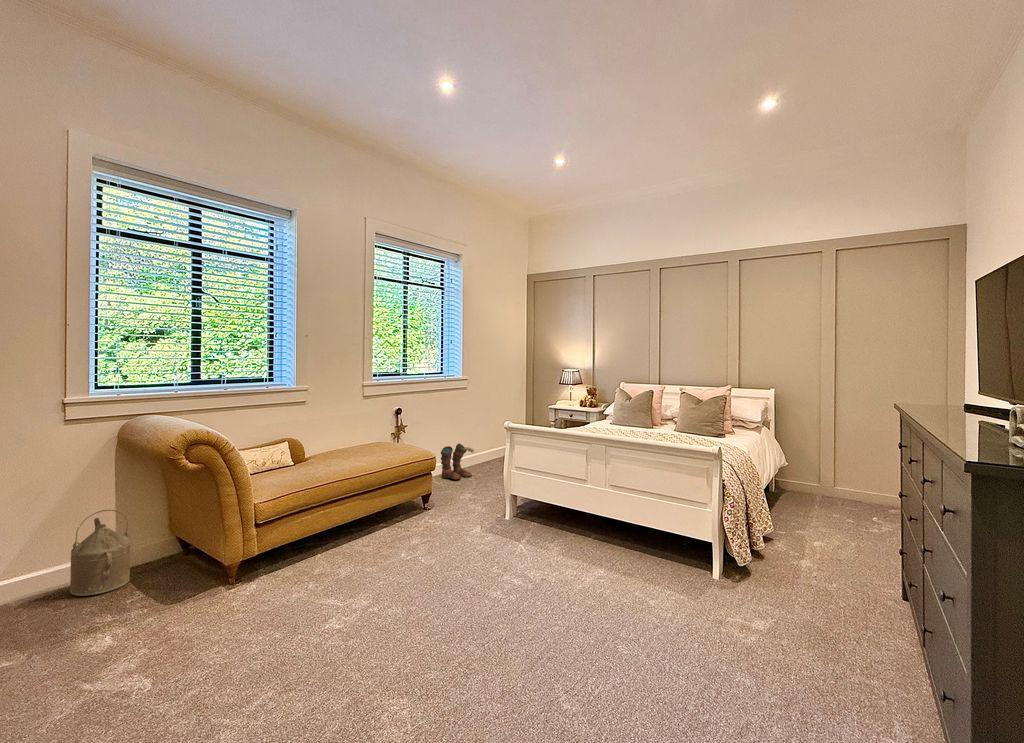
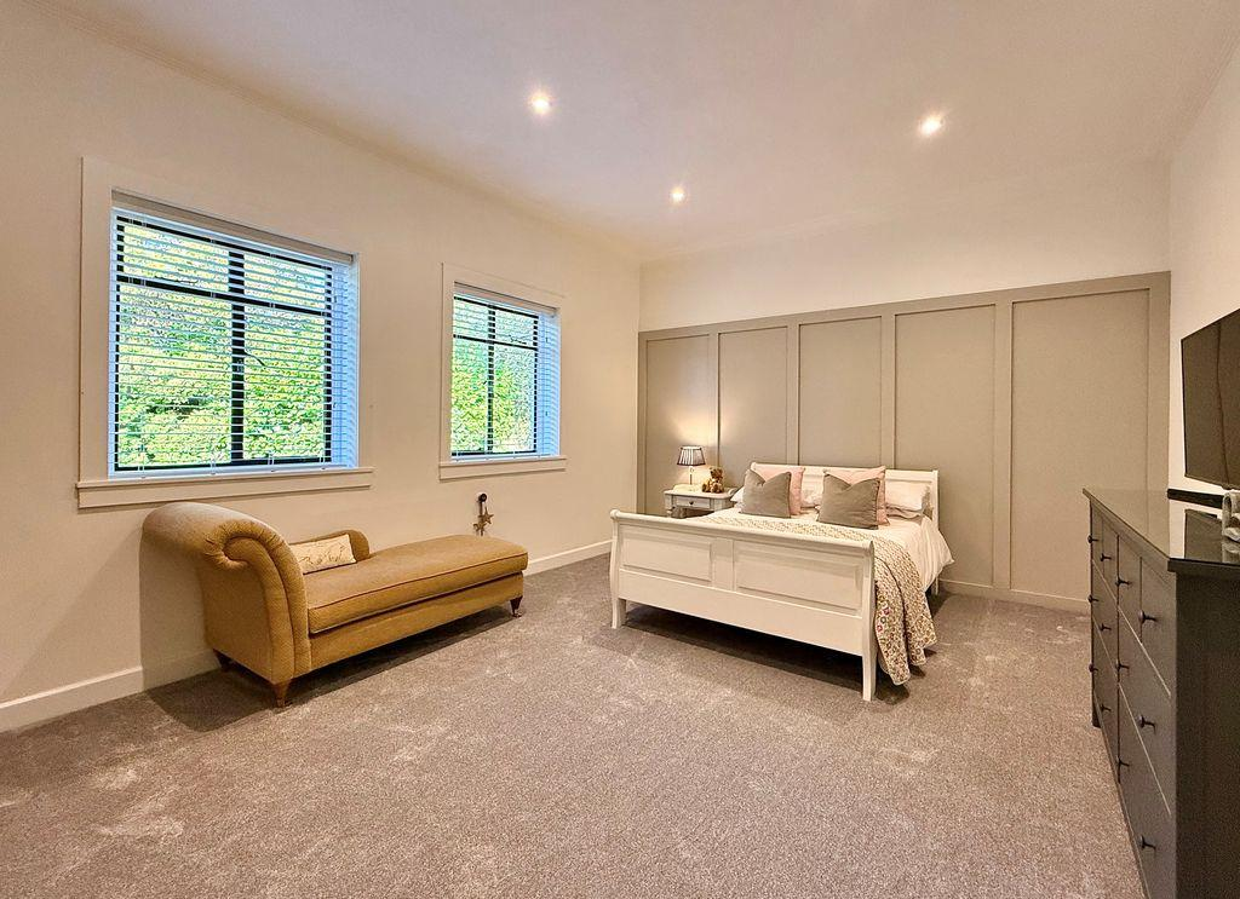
- watering can [69,509,131,597]
- boots [440,442,475,481]
